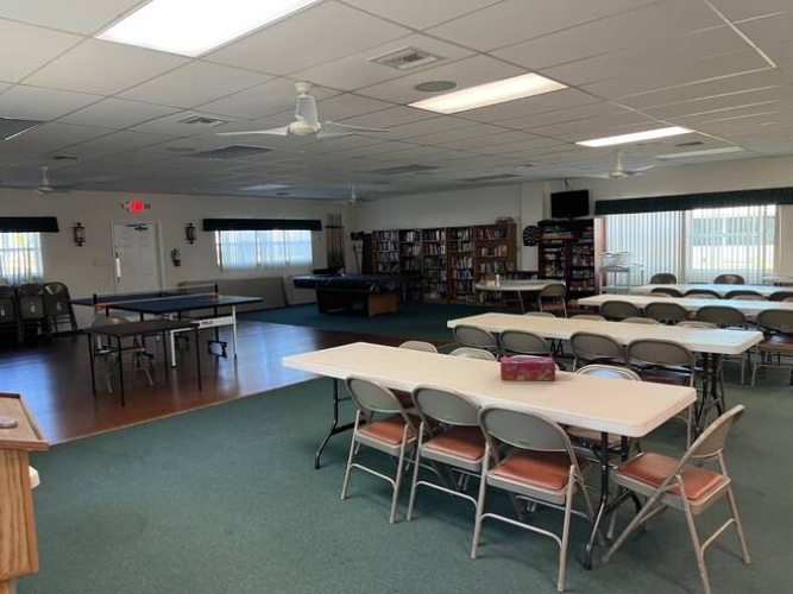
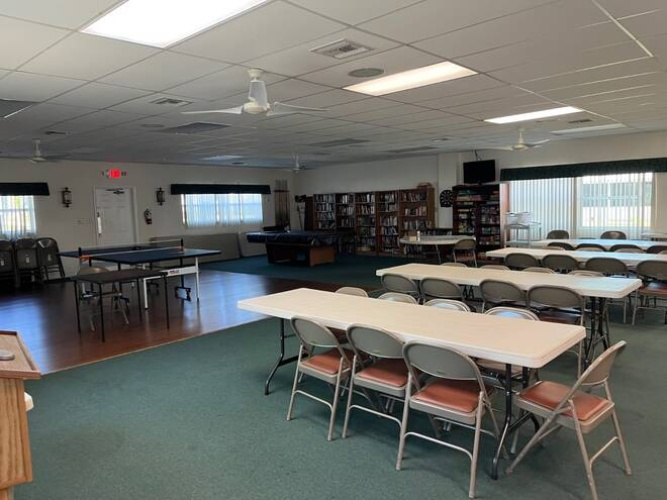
- tissue box [499,356,556,381]
